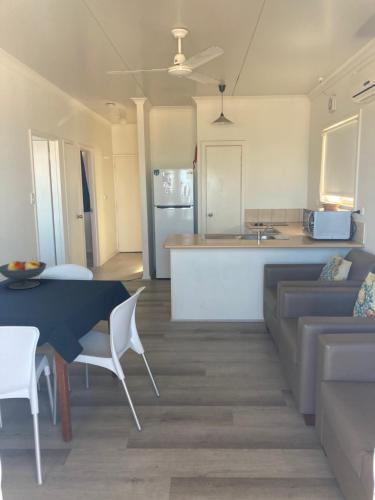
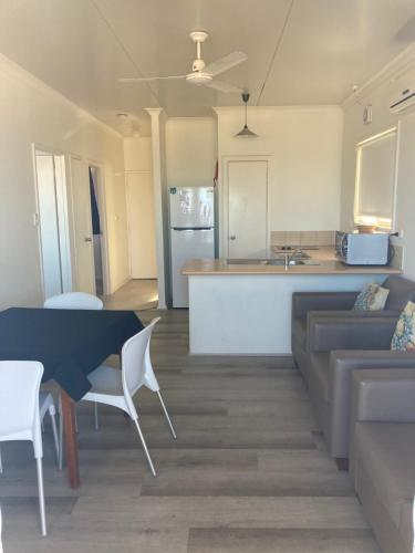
- fruit bowl [0,258,48,290]
